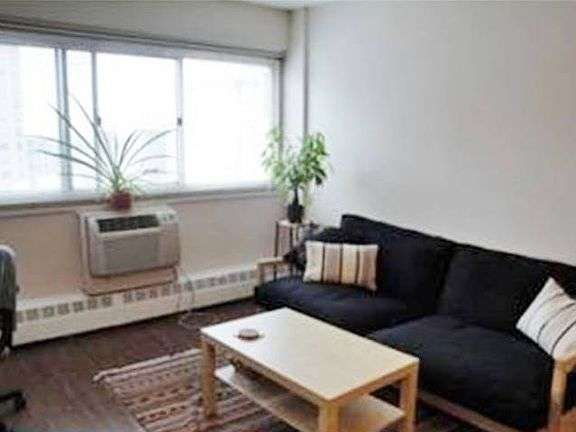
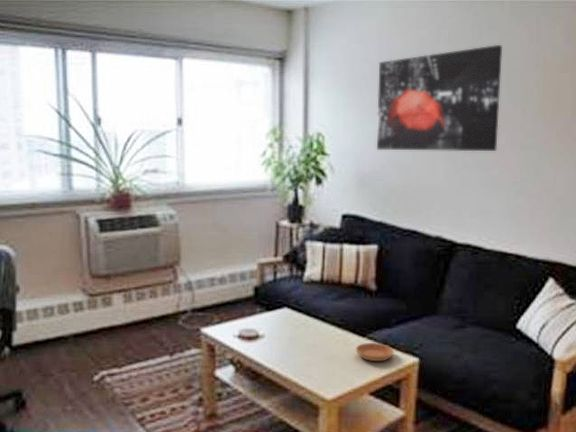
+ wall art [376,44,503,152]
+ saucer [355,342,395,362]
